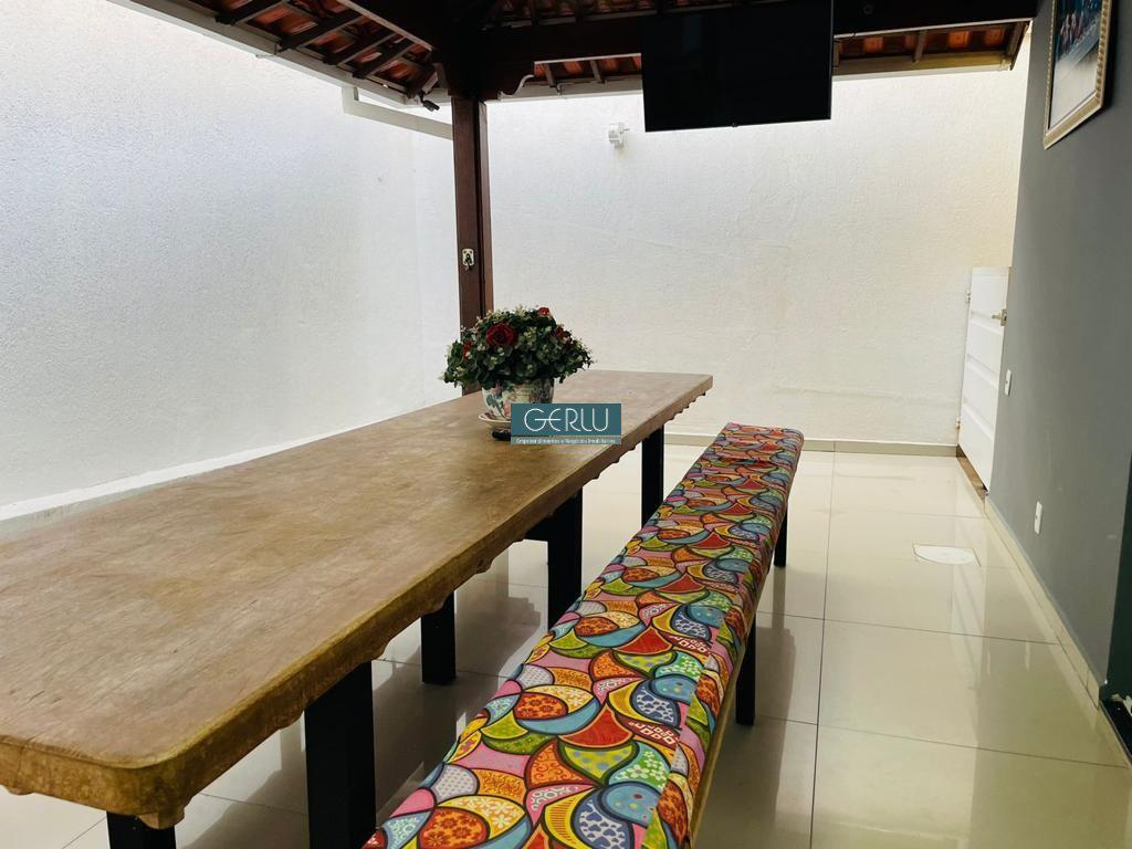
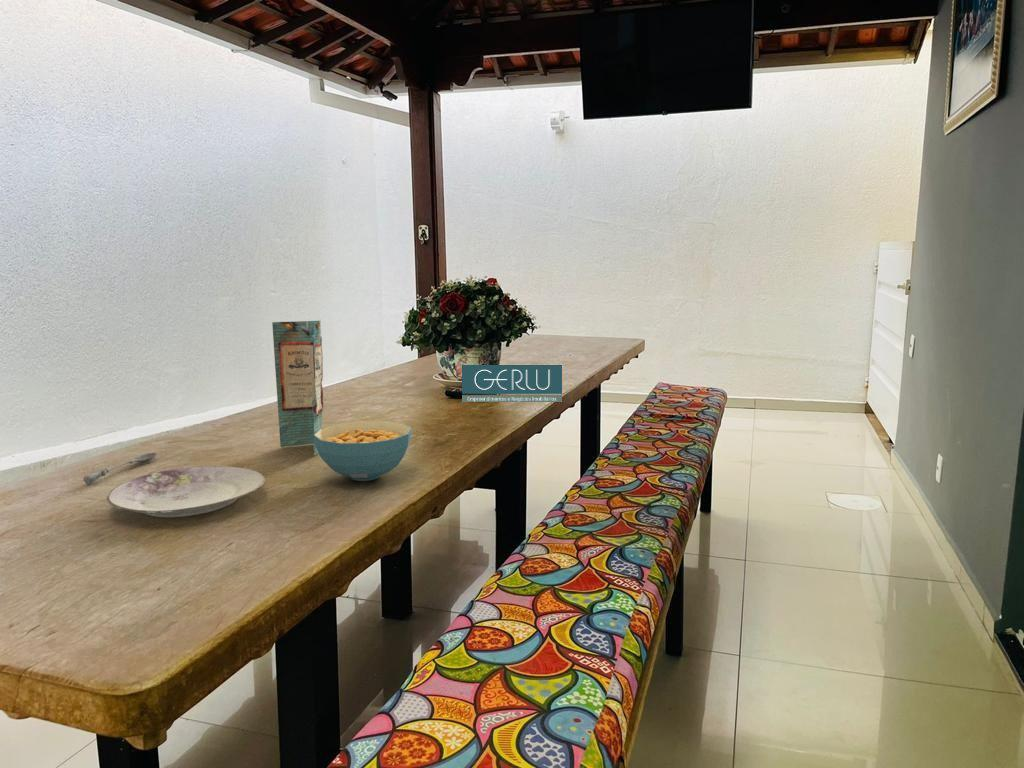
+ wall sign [271,320,324,456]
+ soupspoon [82,452,158,485]
+ cereal bowl [313,420,413,482]
+ plate [106,465,266,518]
